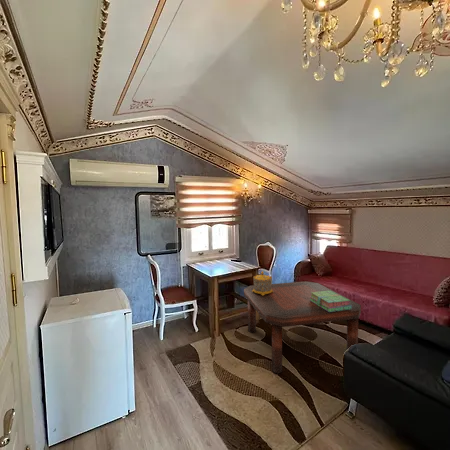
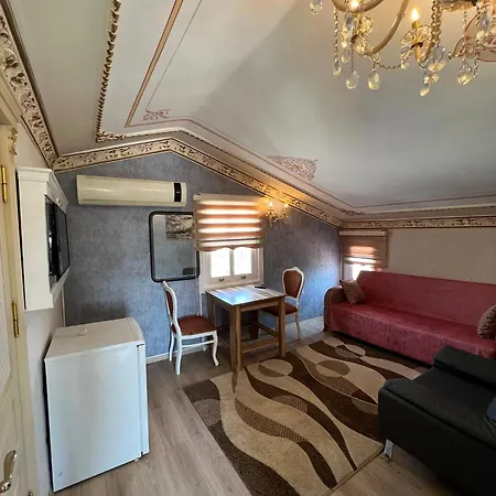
- coffee table [243,280,362,374]
- stack of books [310,291,352,312]
- decorative container [252,270,273,296]
